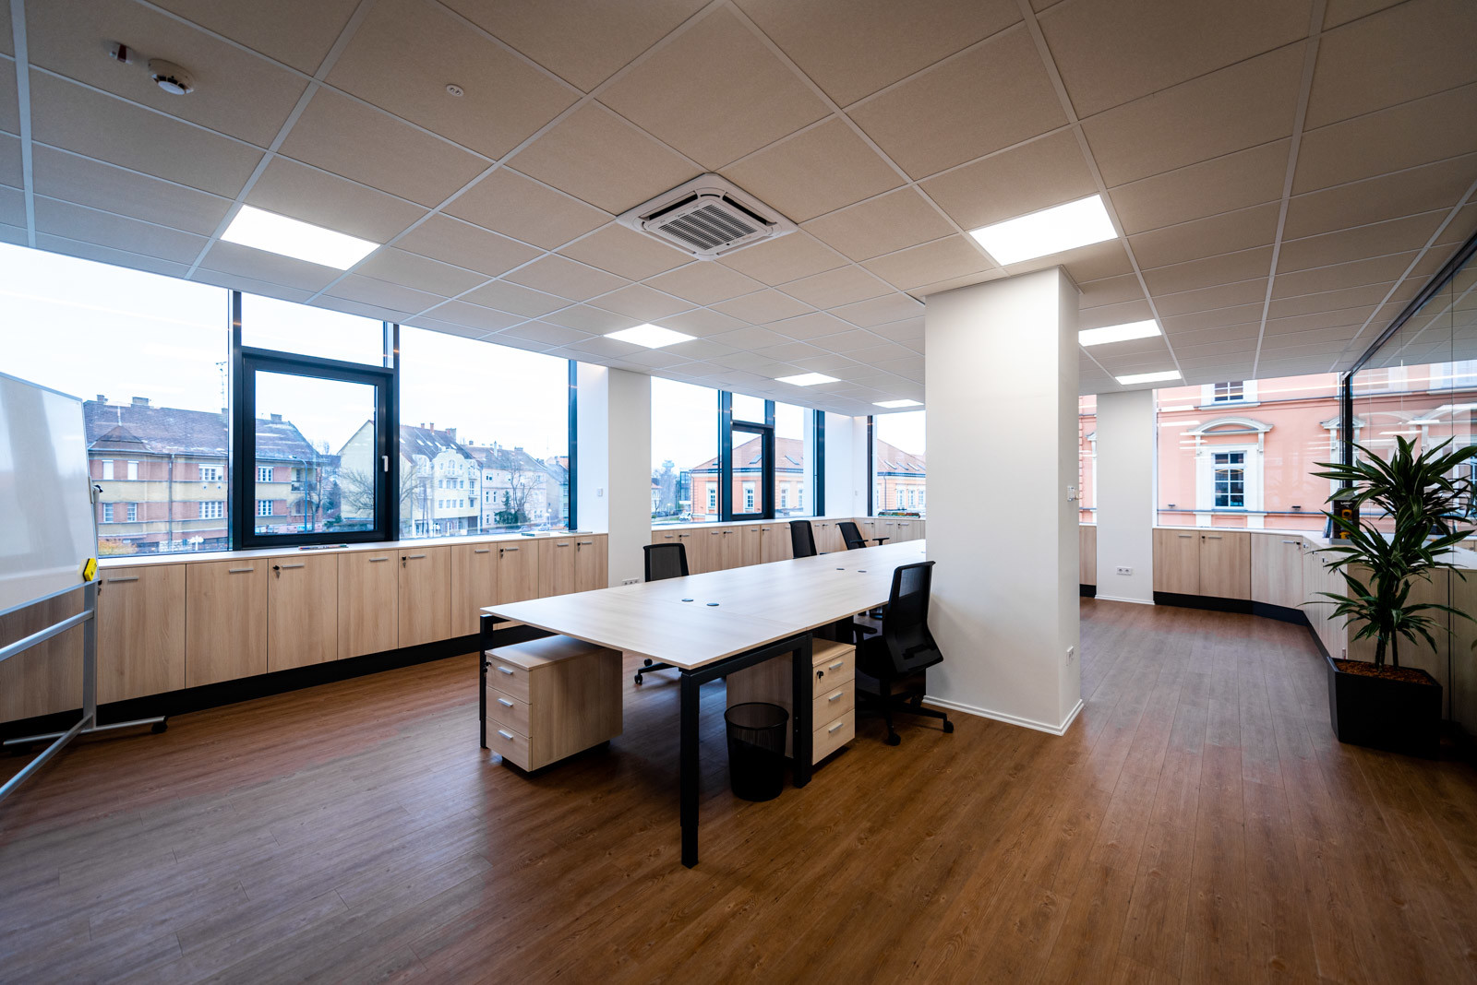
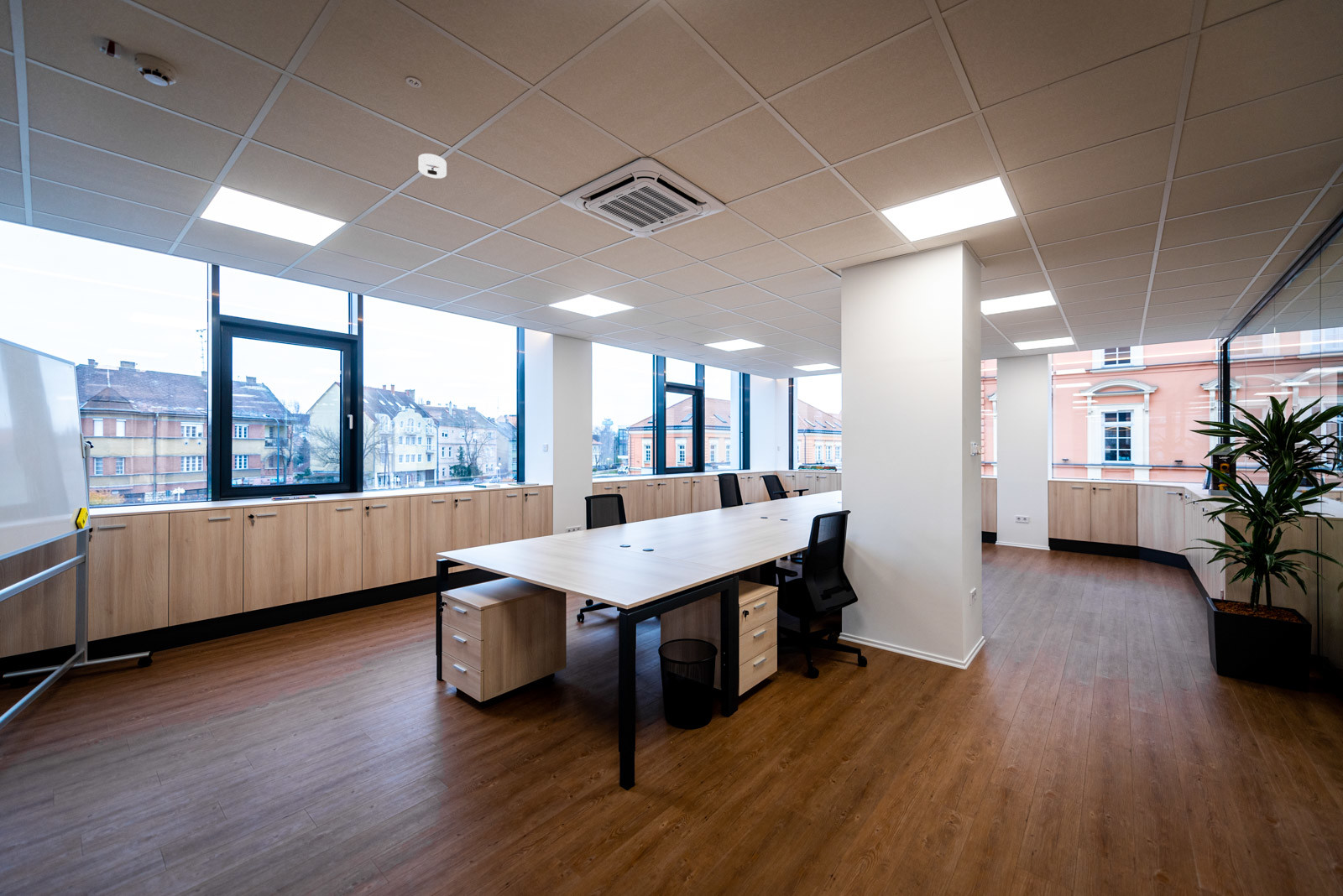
+ smoke detector [417,153,447,180]
